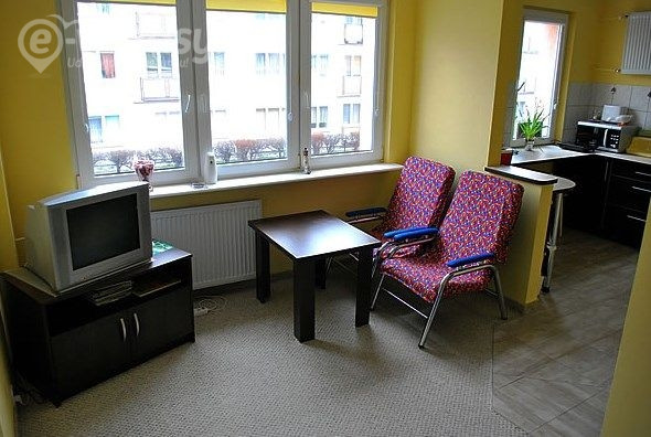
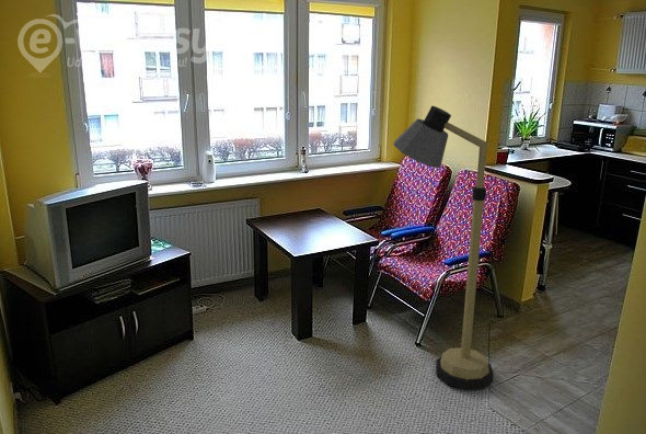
+ floor lamp [393,105,495,391]
